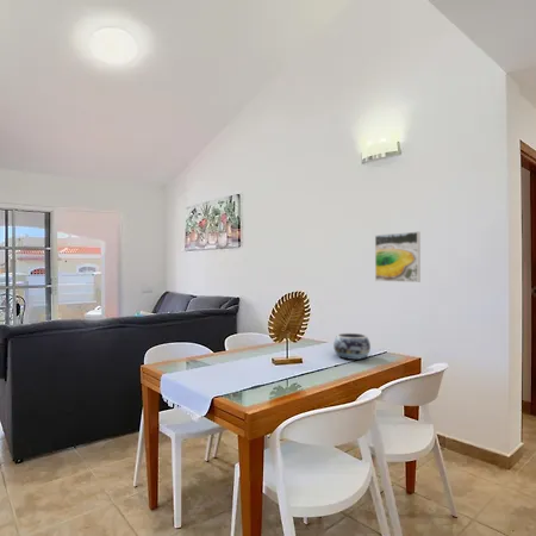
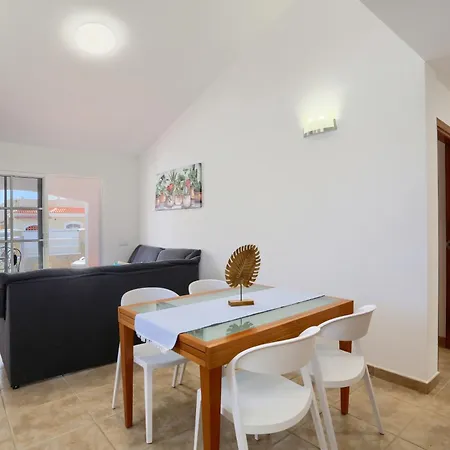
- decorative bowl [332,332,372,361]
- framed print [374,231,422,283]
